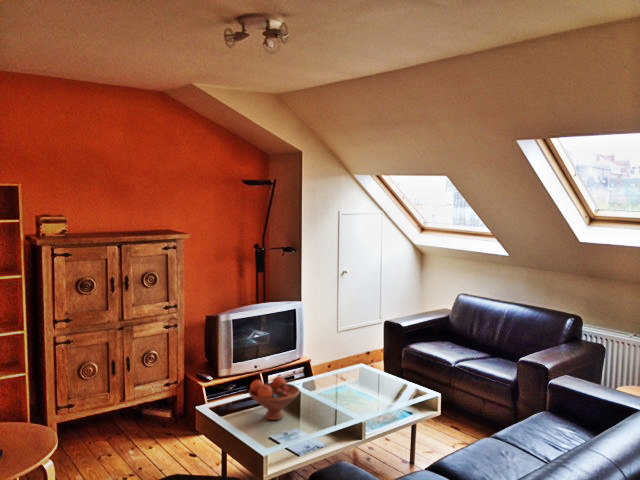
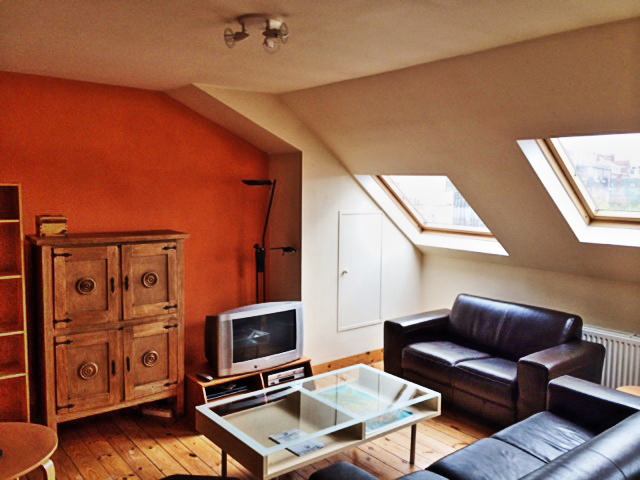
- fruit bowl [248,375,301,421]
